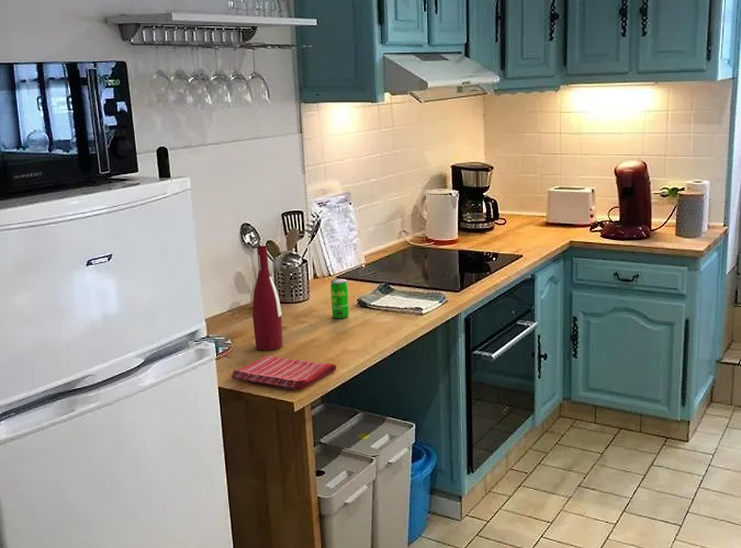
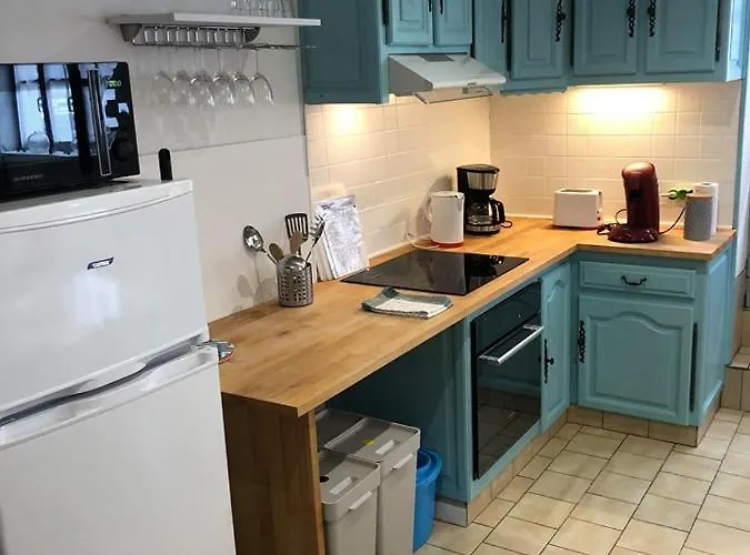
- dish towel [231,354,337,391]
- beverage can [329,277,350,319]
- alcohol [251,244,284,352]
